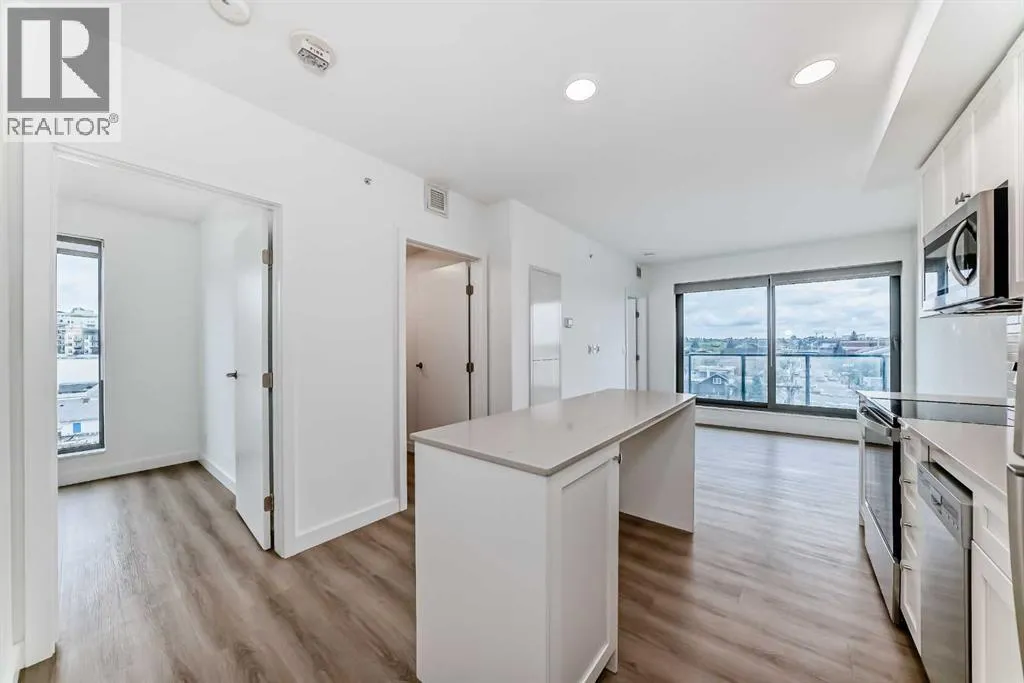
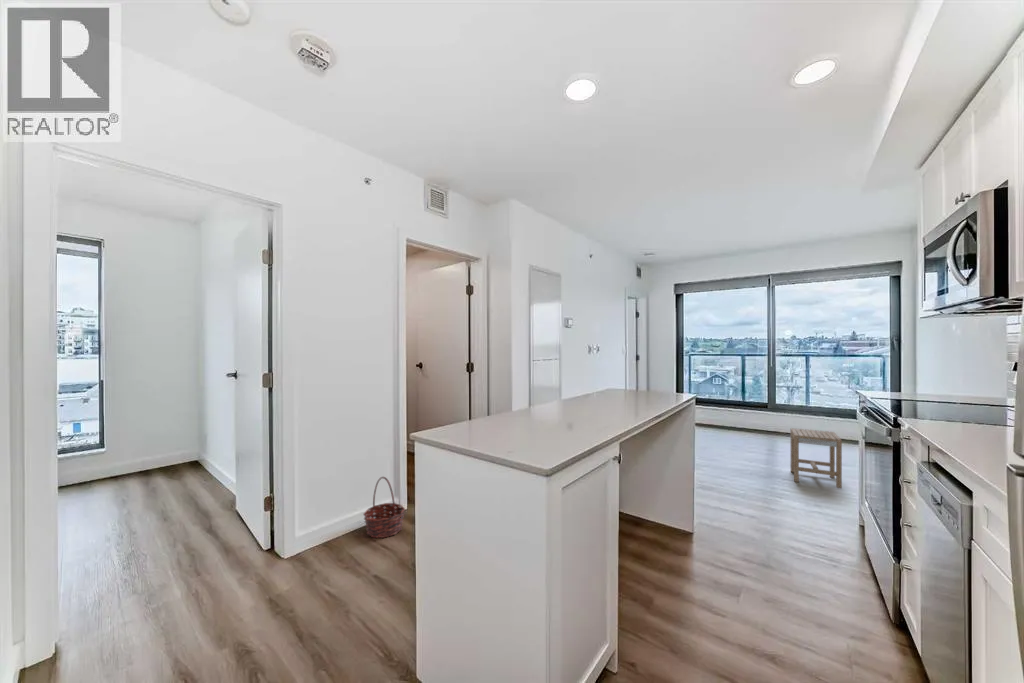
+ stool [790,427,843,489]
+ basket [362,476,406,539]
